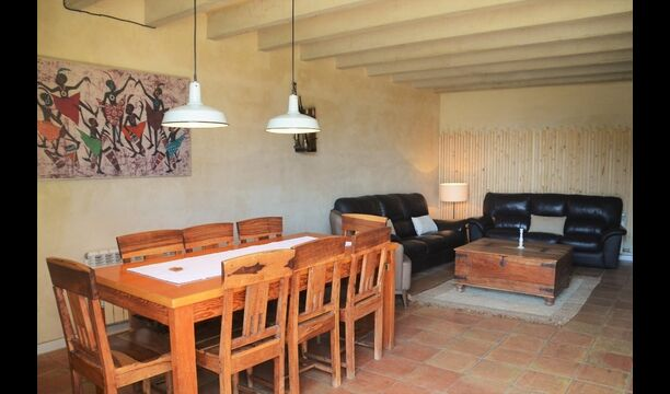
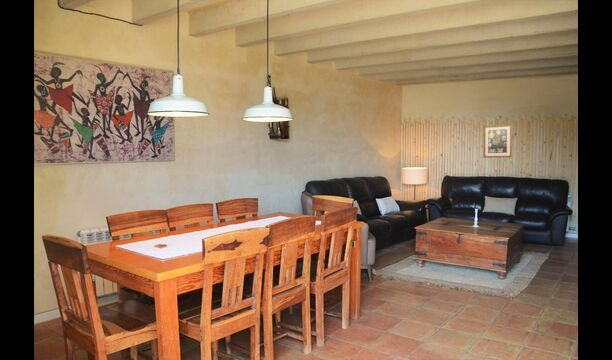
+ wall art [482,123,513,159]
